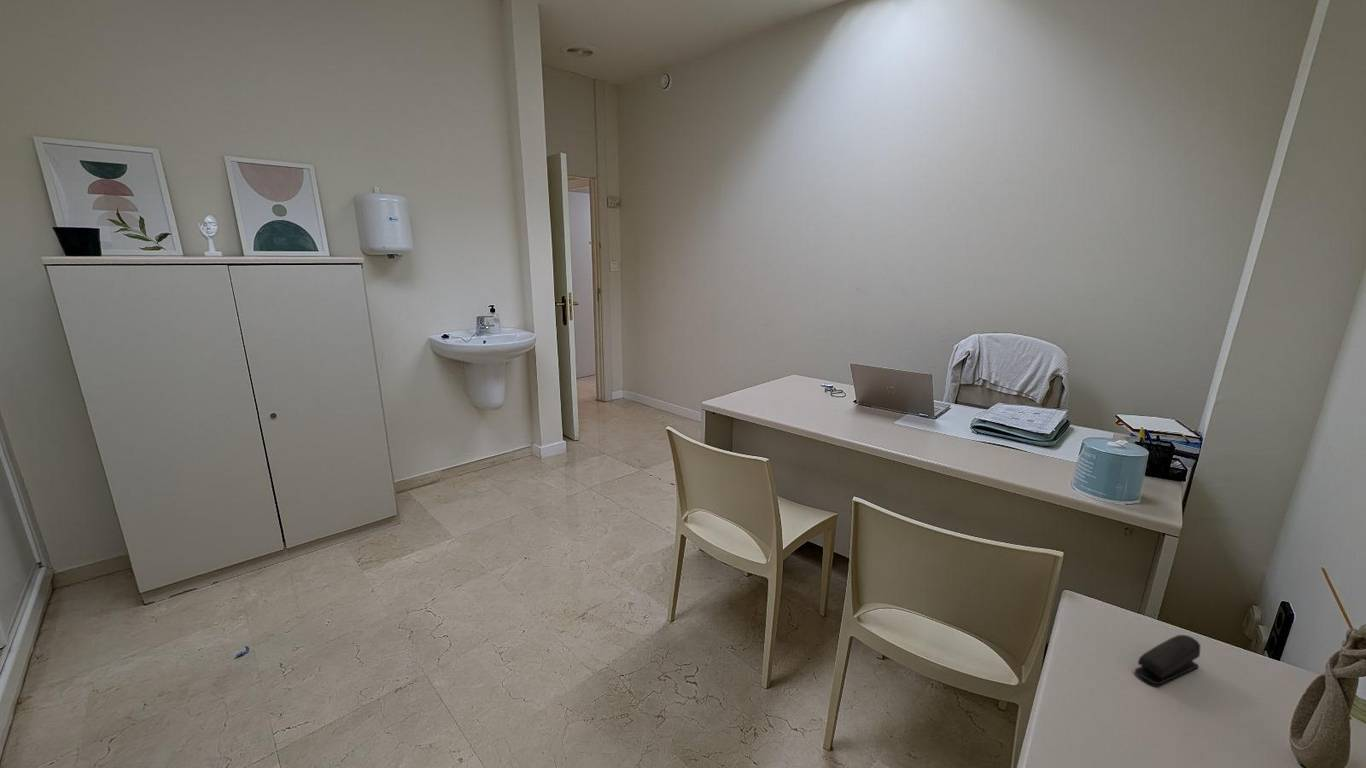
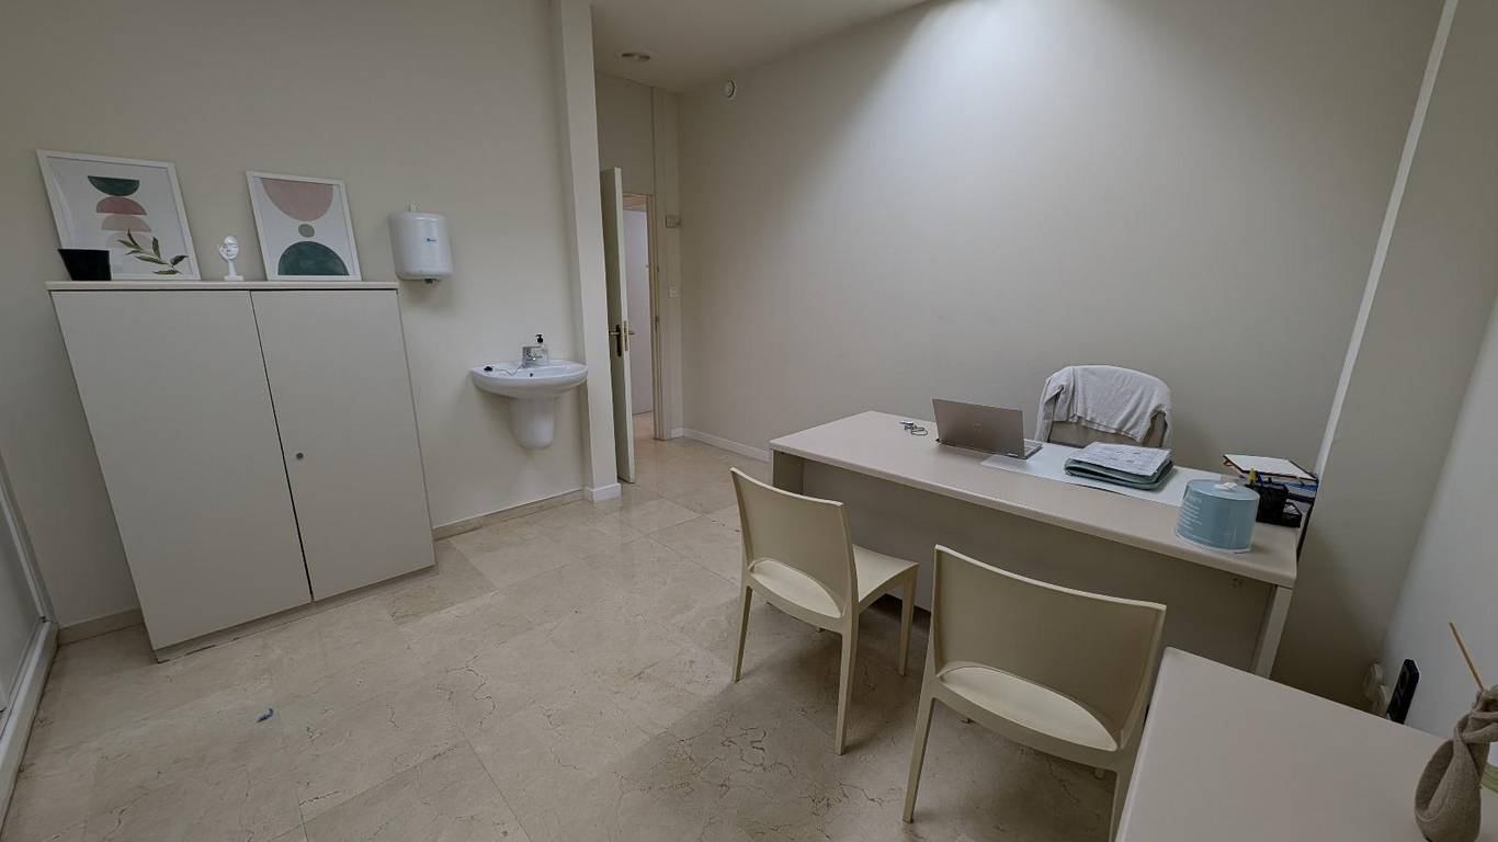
- stapler [1134,634,1201,685]
